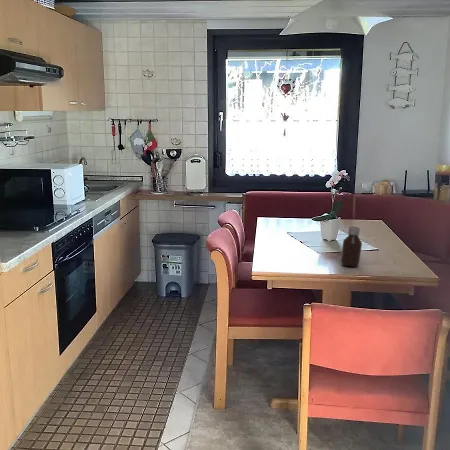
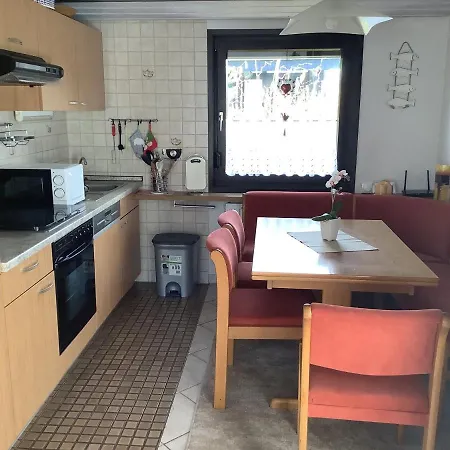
- bottle [340,226,363,268]
